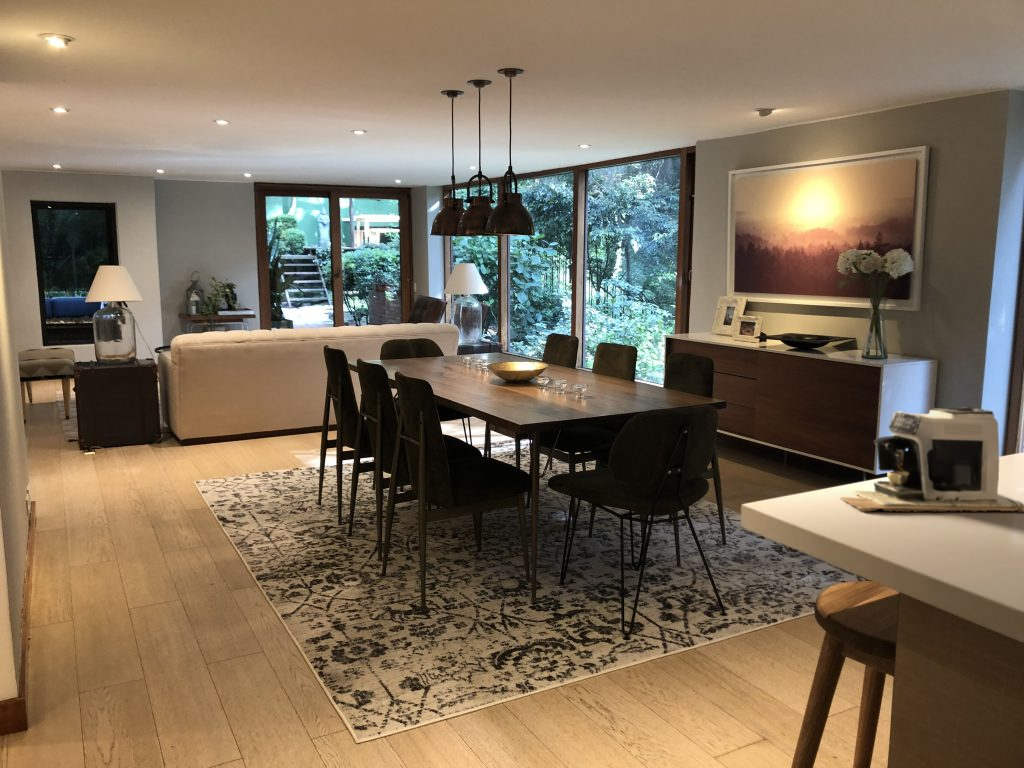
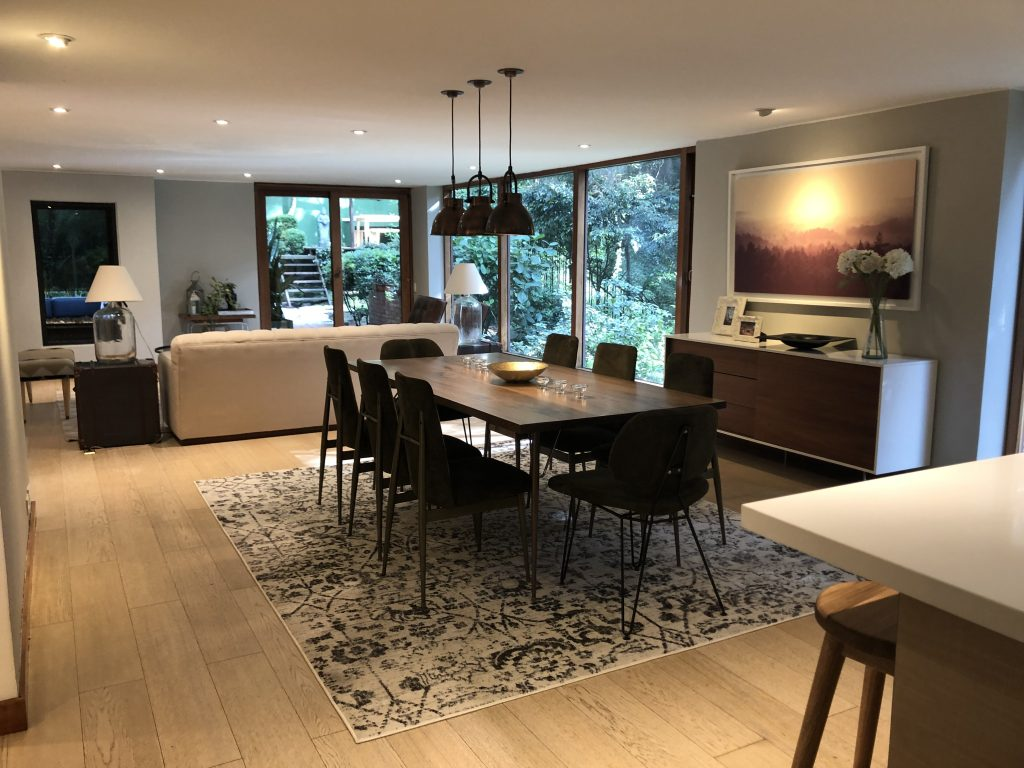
- coffee maker [840,406,1024,513]
